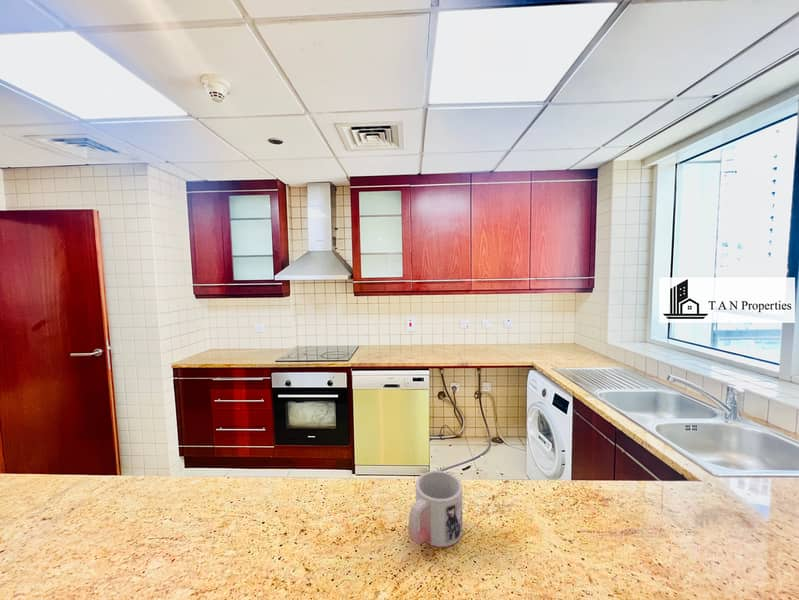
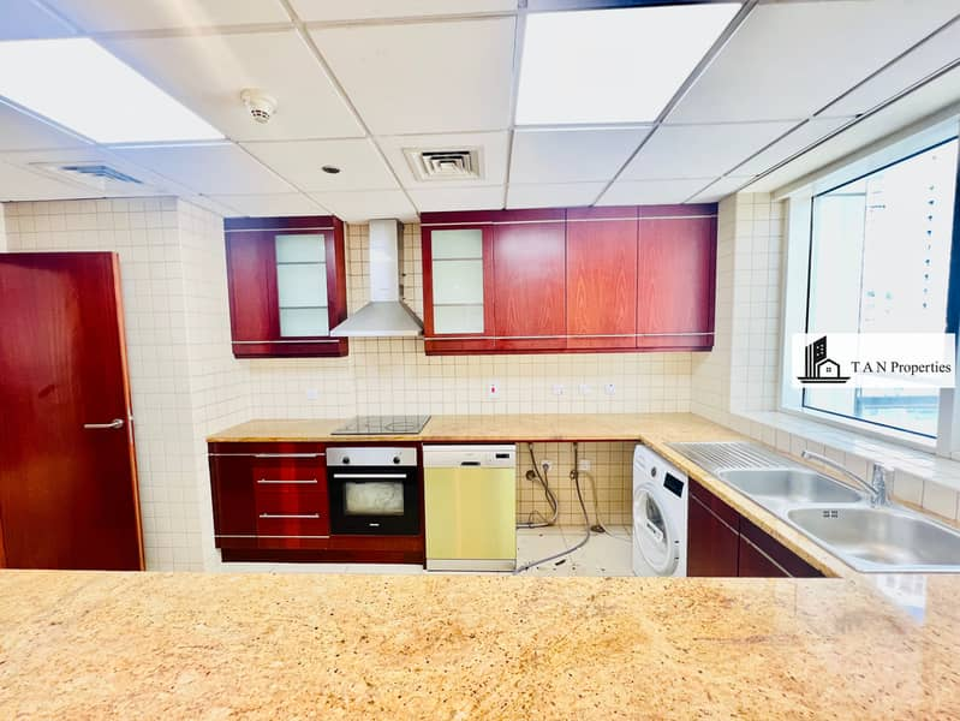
- mug [408,470,463,548]
